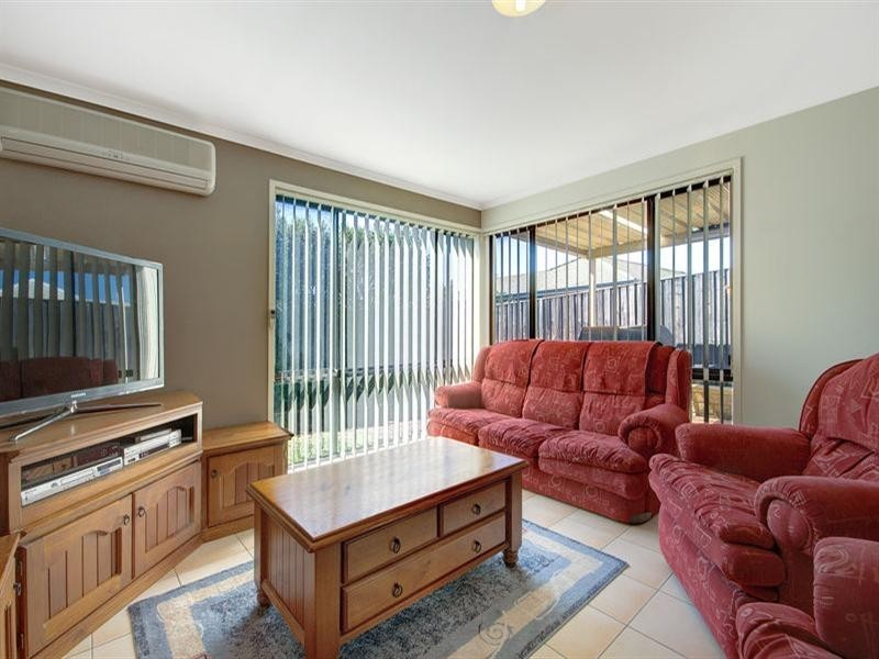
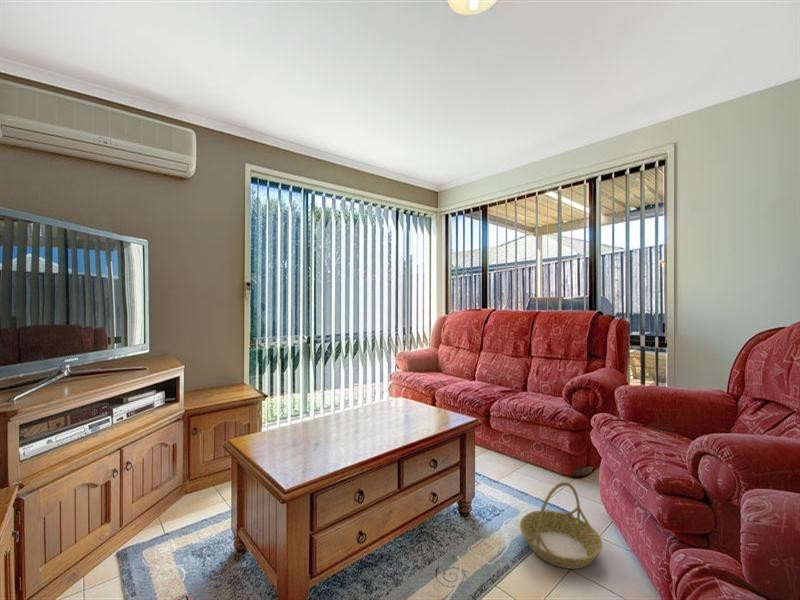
+ basket [519,481,603,570]
